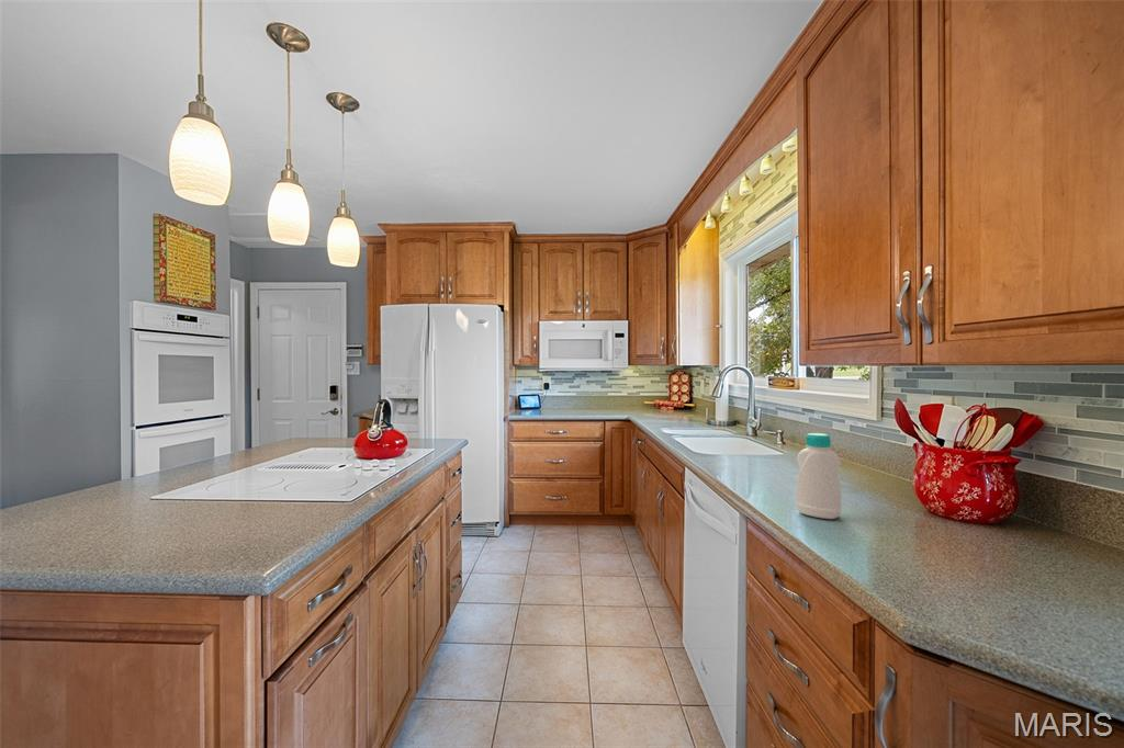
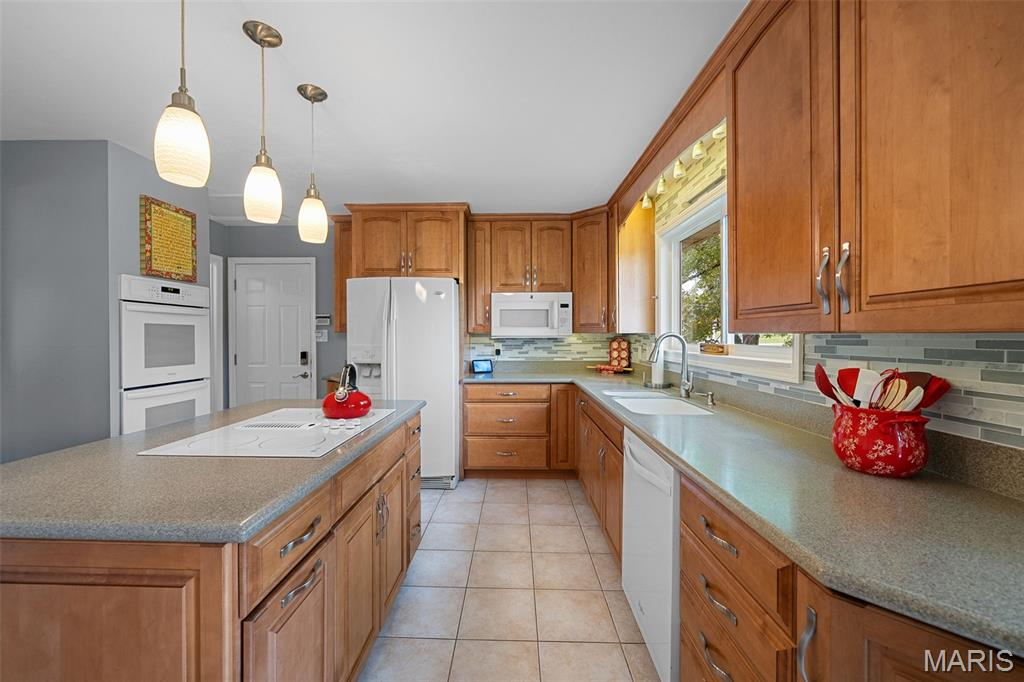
- bottle [795,432,842,520]
